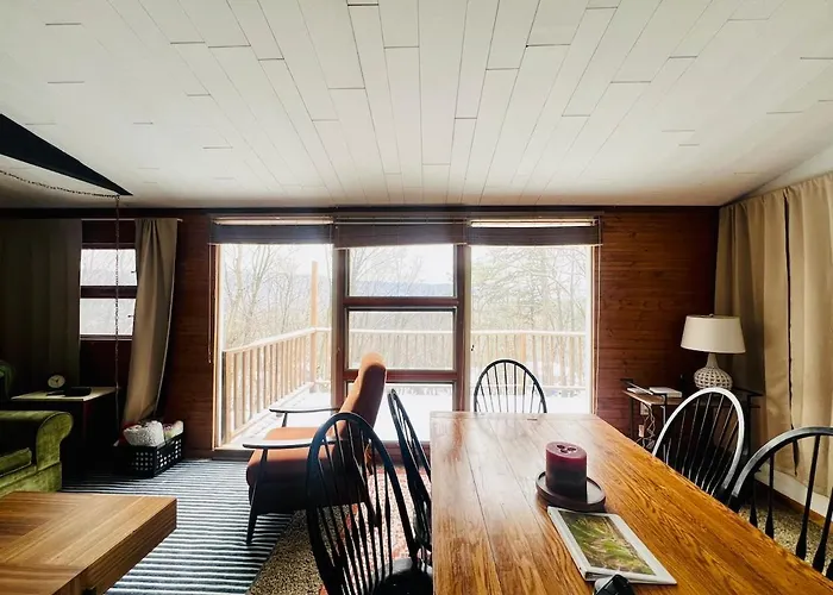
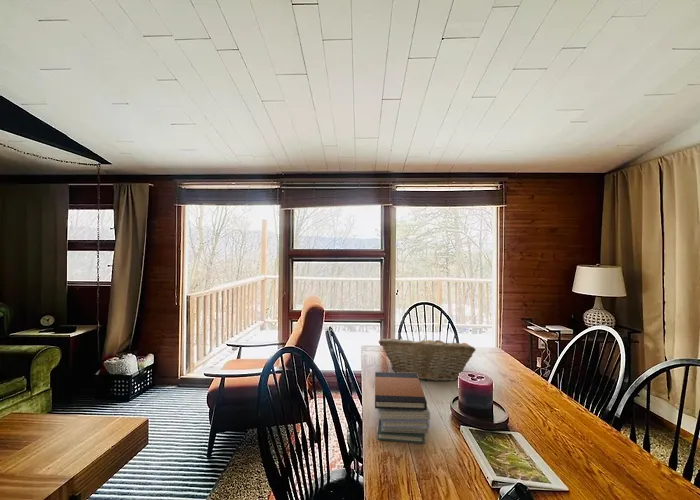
+ book stack [374,371,431,445]
+ fruit basket [378,335,477,382]
